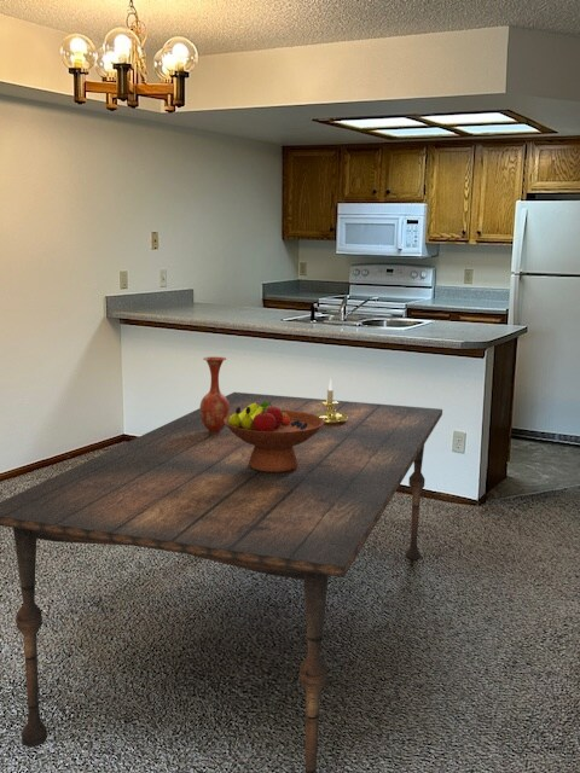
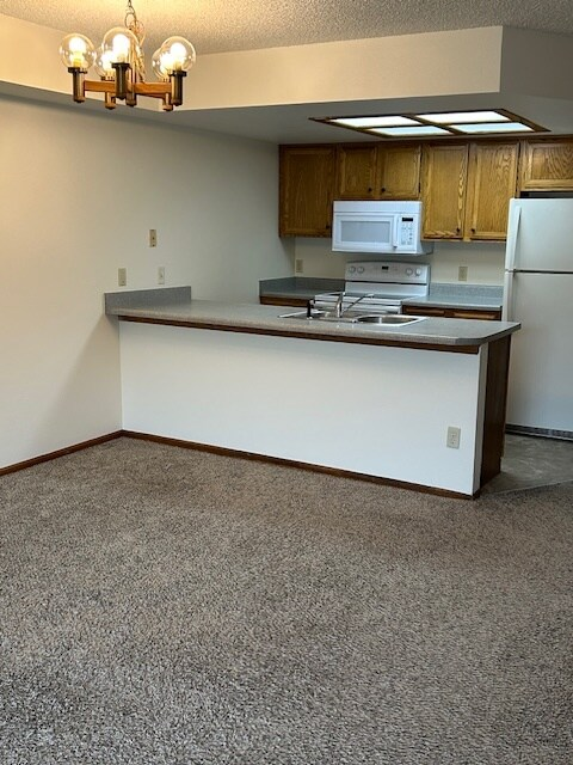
- vase [198,355,230,434]
- dining table [0,391,443,773]
- fruit bowl [224,402,324,472]
- candle holder [315,378,348,425]
